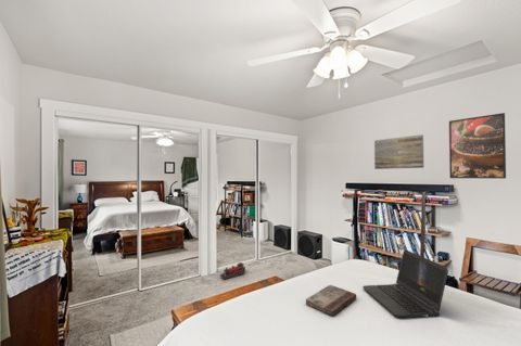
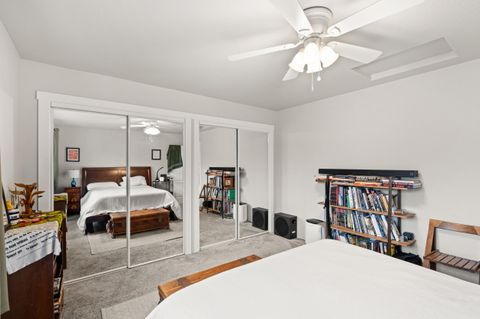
- toy train [218,261,246,281]
- laptop computer [361,248,449,319]
- book [305,284,357,317]
- wall art [373,133,424,170]
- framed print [448,112,507,180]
